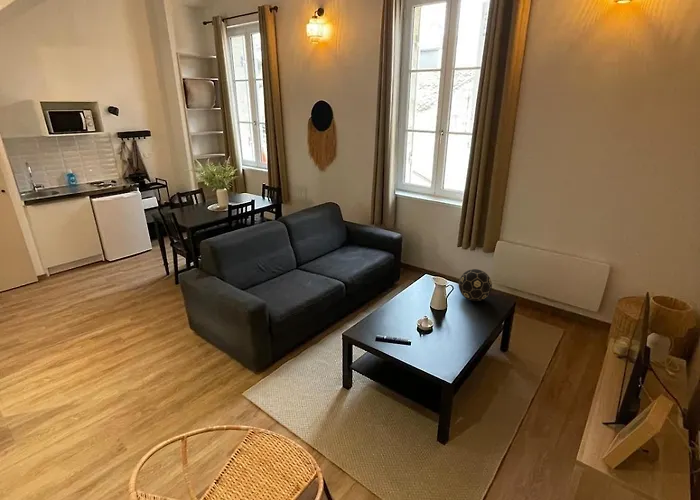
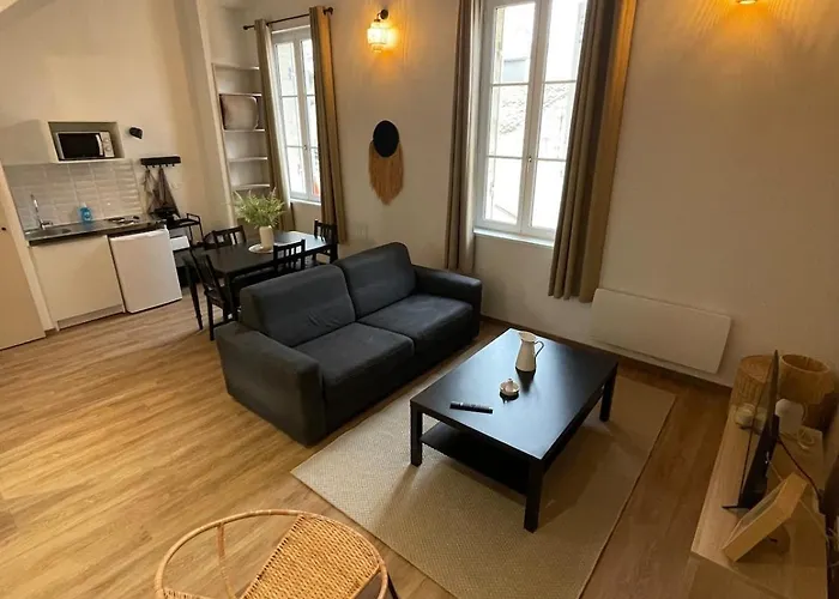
- decorative ball [458,268,493,302]
